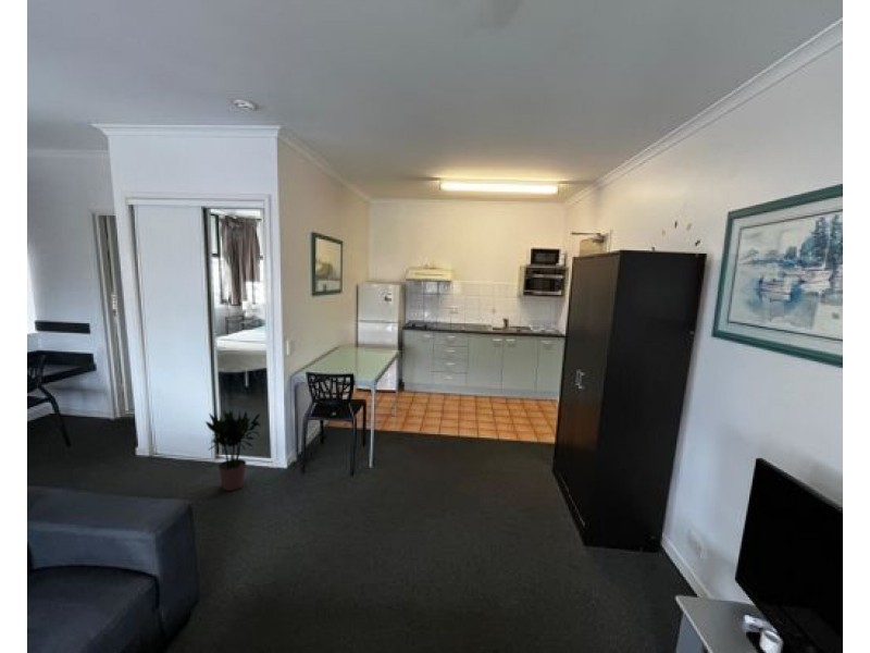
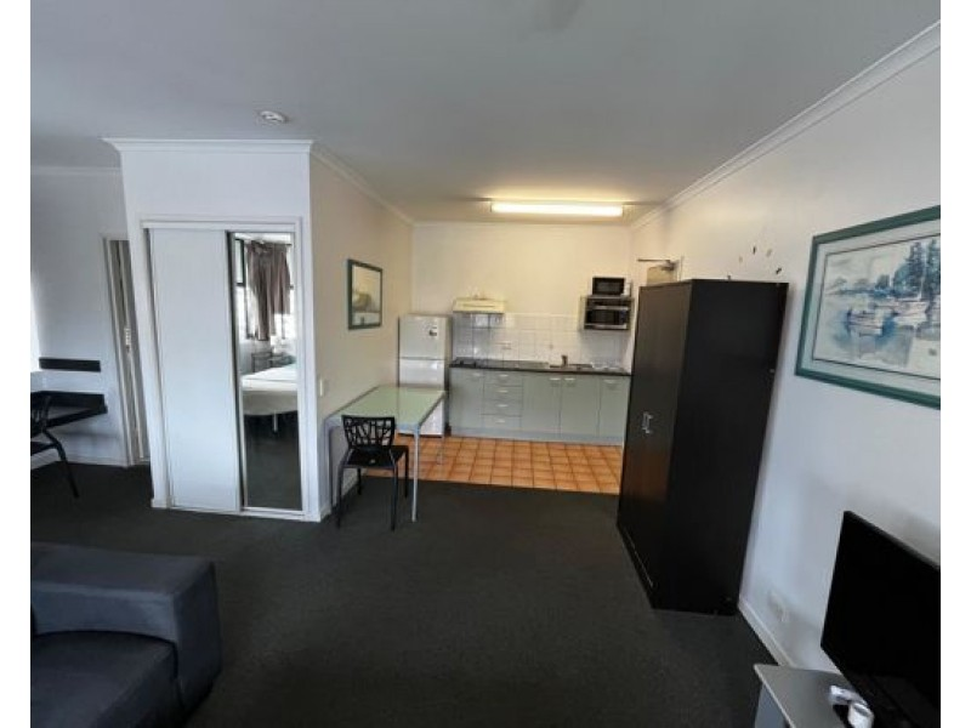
- potted plant [204,408,262,492]
